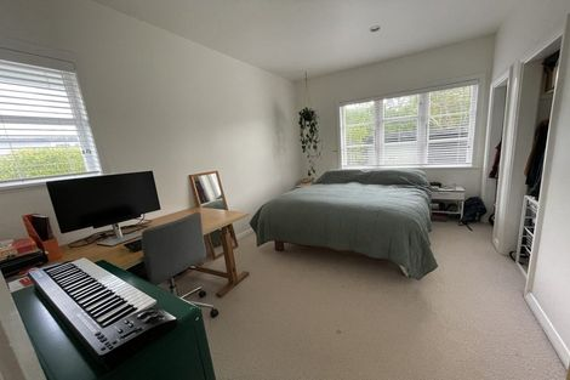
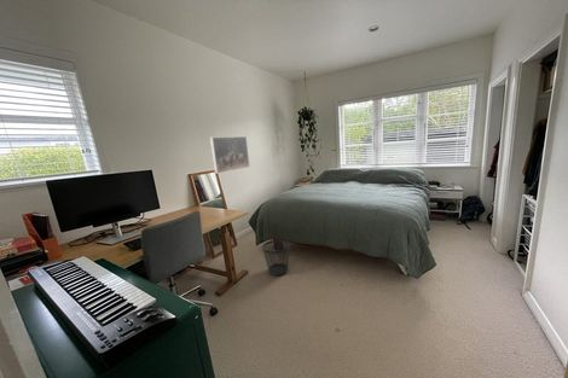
+ wastebasket [261,239,291,277]
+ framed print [209,135,251,175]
